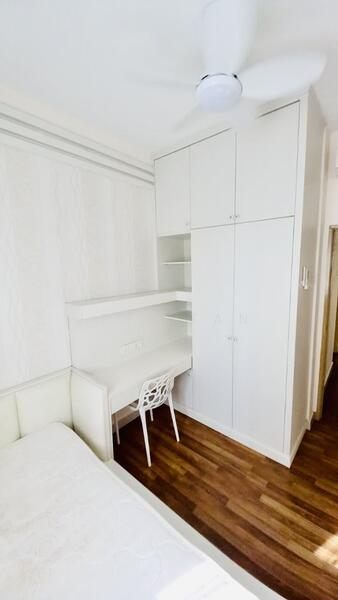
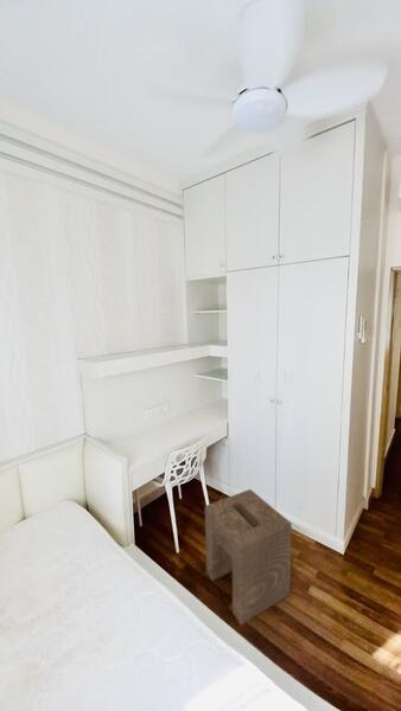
+ stool [204,488,293,626]
